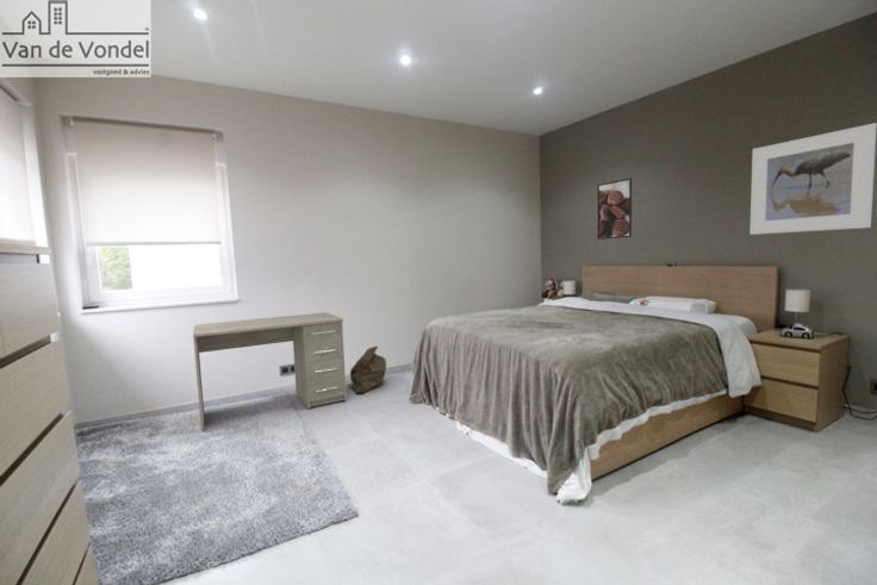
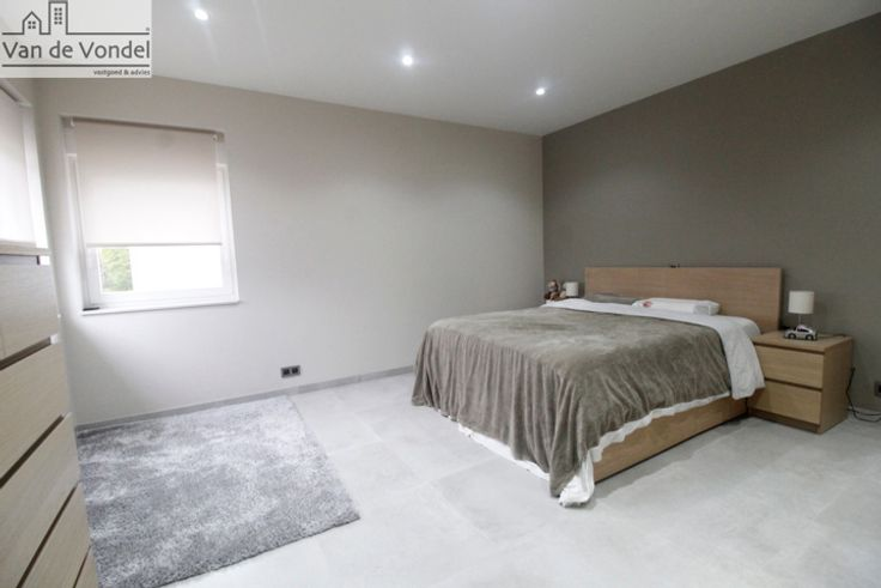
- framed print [597,176,633,241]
- desk [192,311,348,432]
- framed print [748,122,877,236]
- bag [349,346,387,396]
